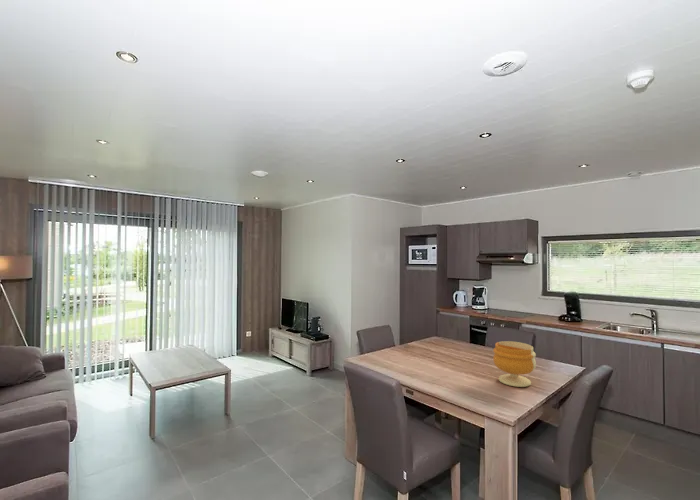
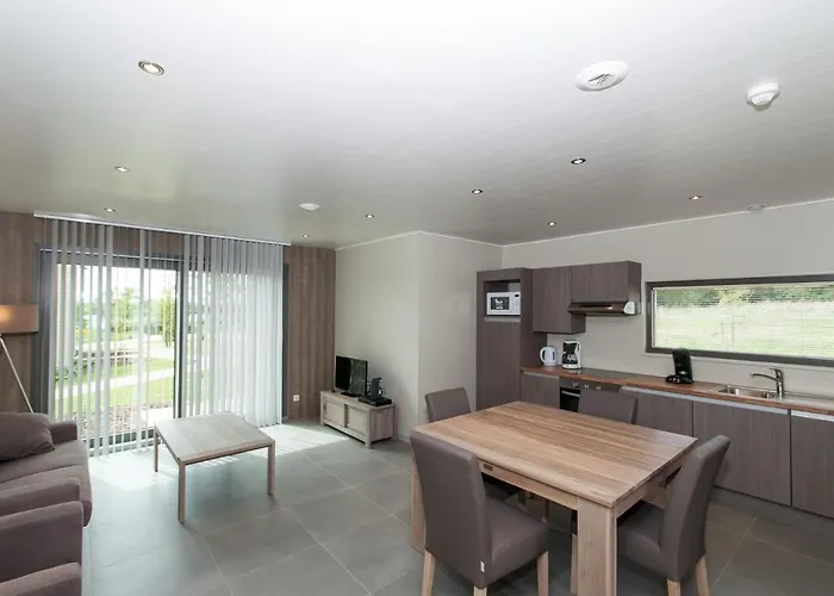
- footed bowl [492,340,537,388]
